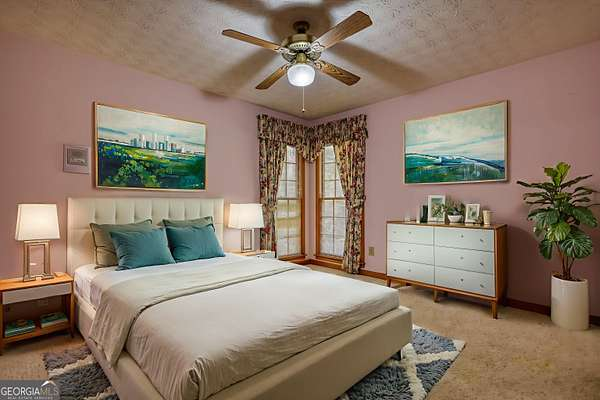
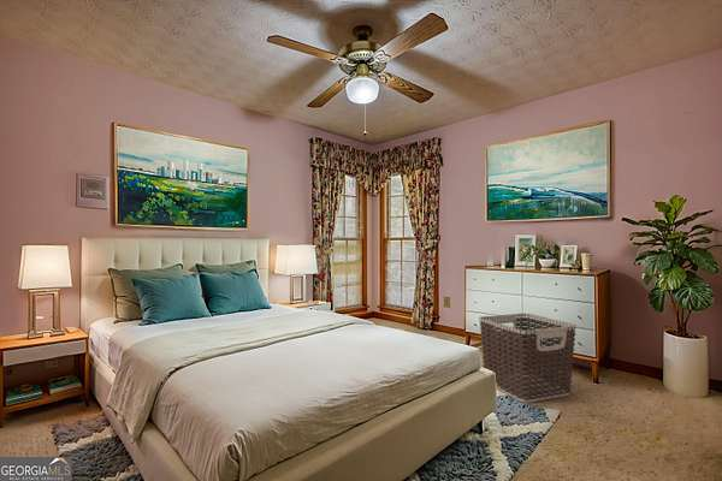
+ clothes hamper [478,313,576,404]
